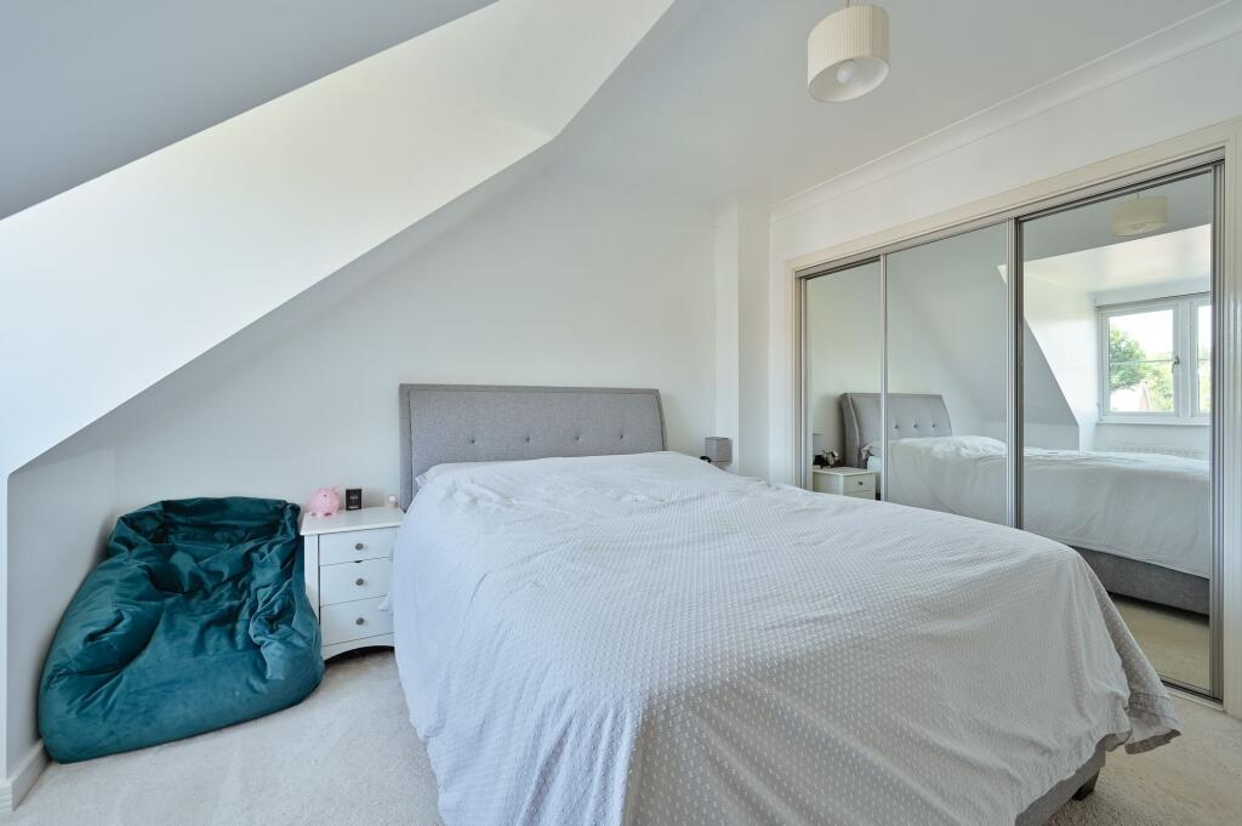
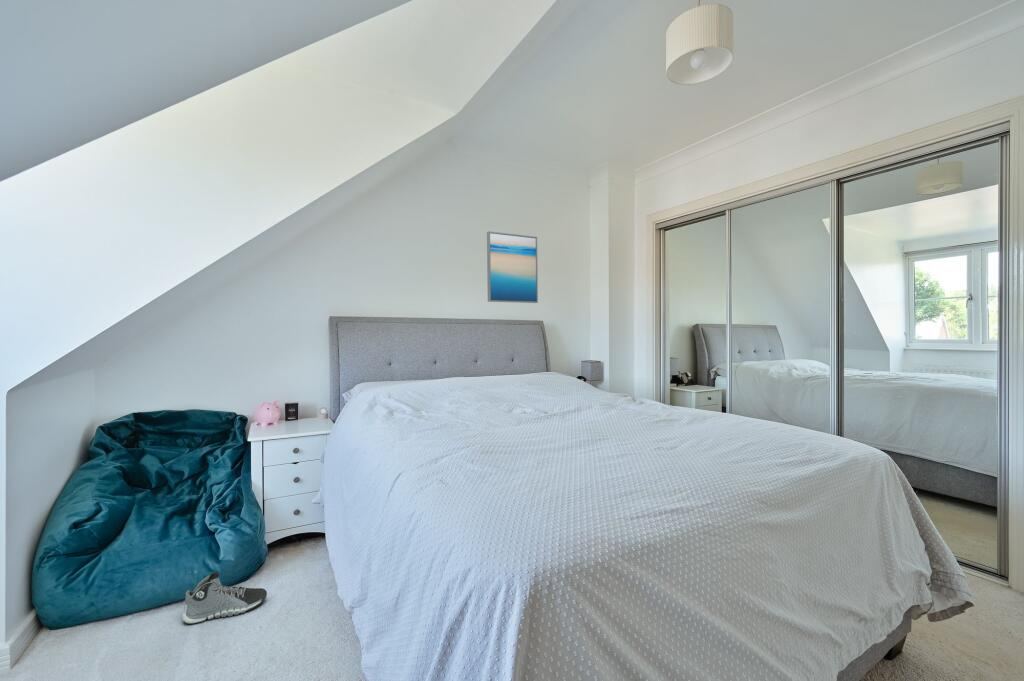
+ wall art [486,230,539,304]
+ sneaker [182,571,268,625]
